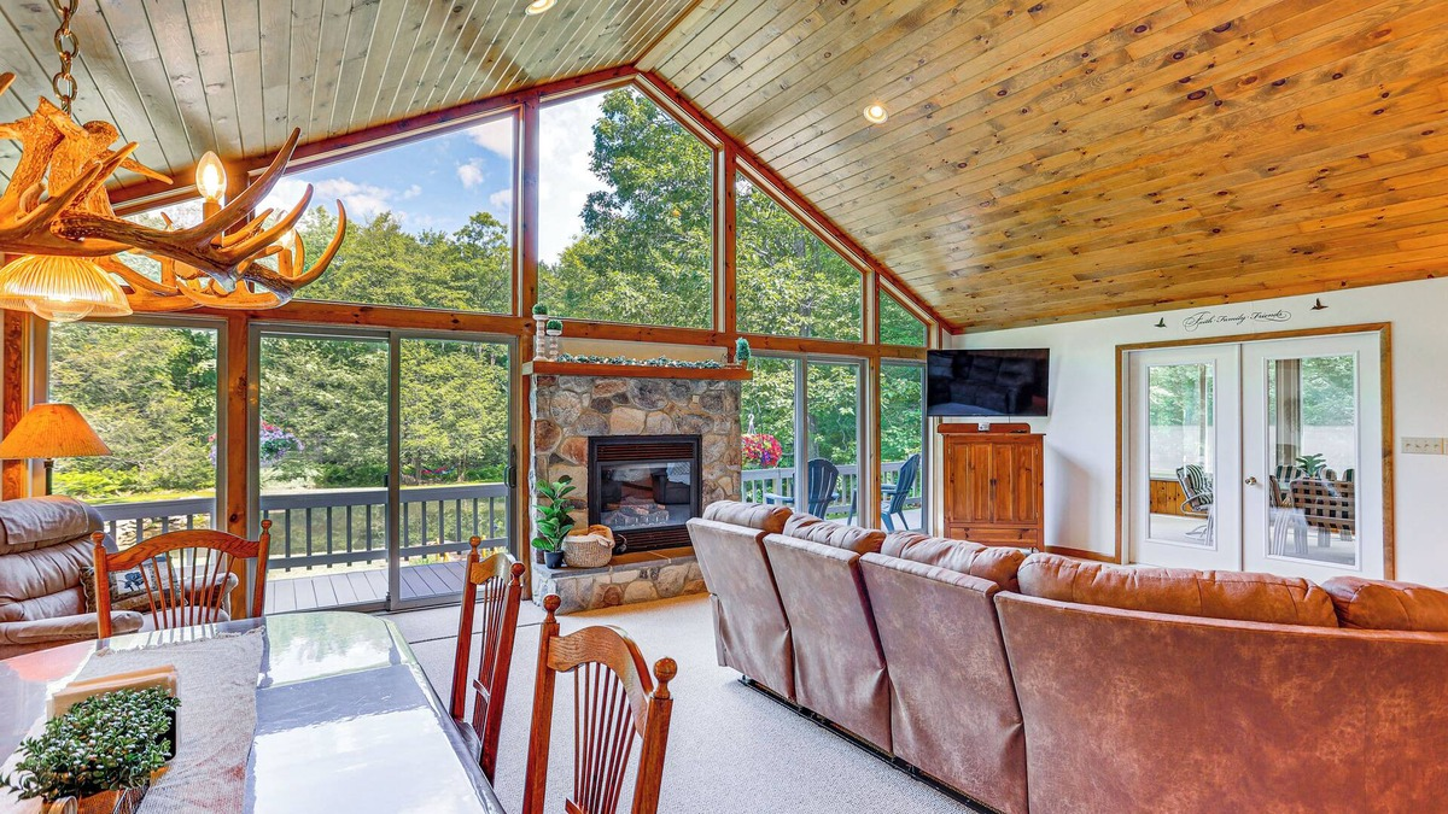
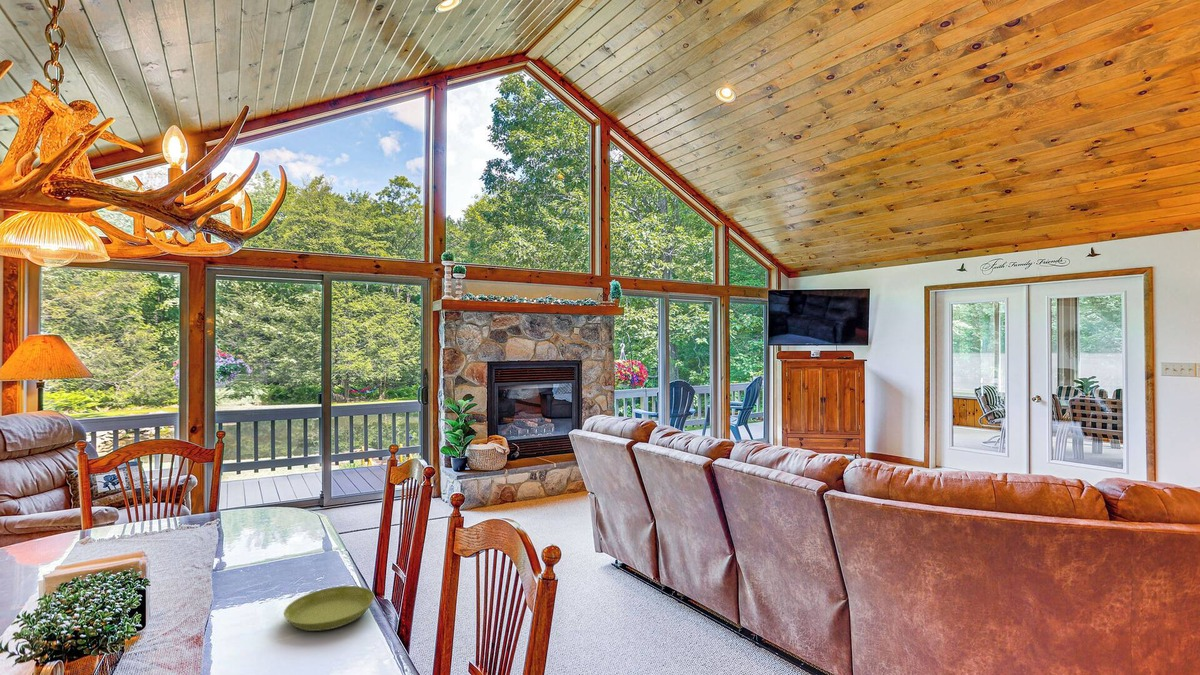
+ saucer [283,585,375,632]
